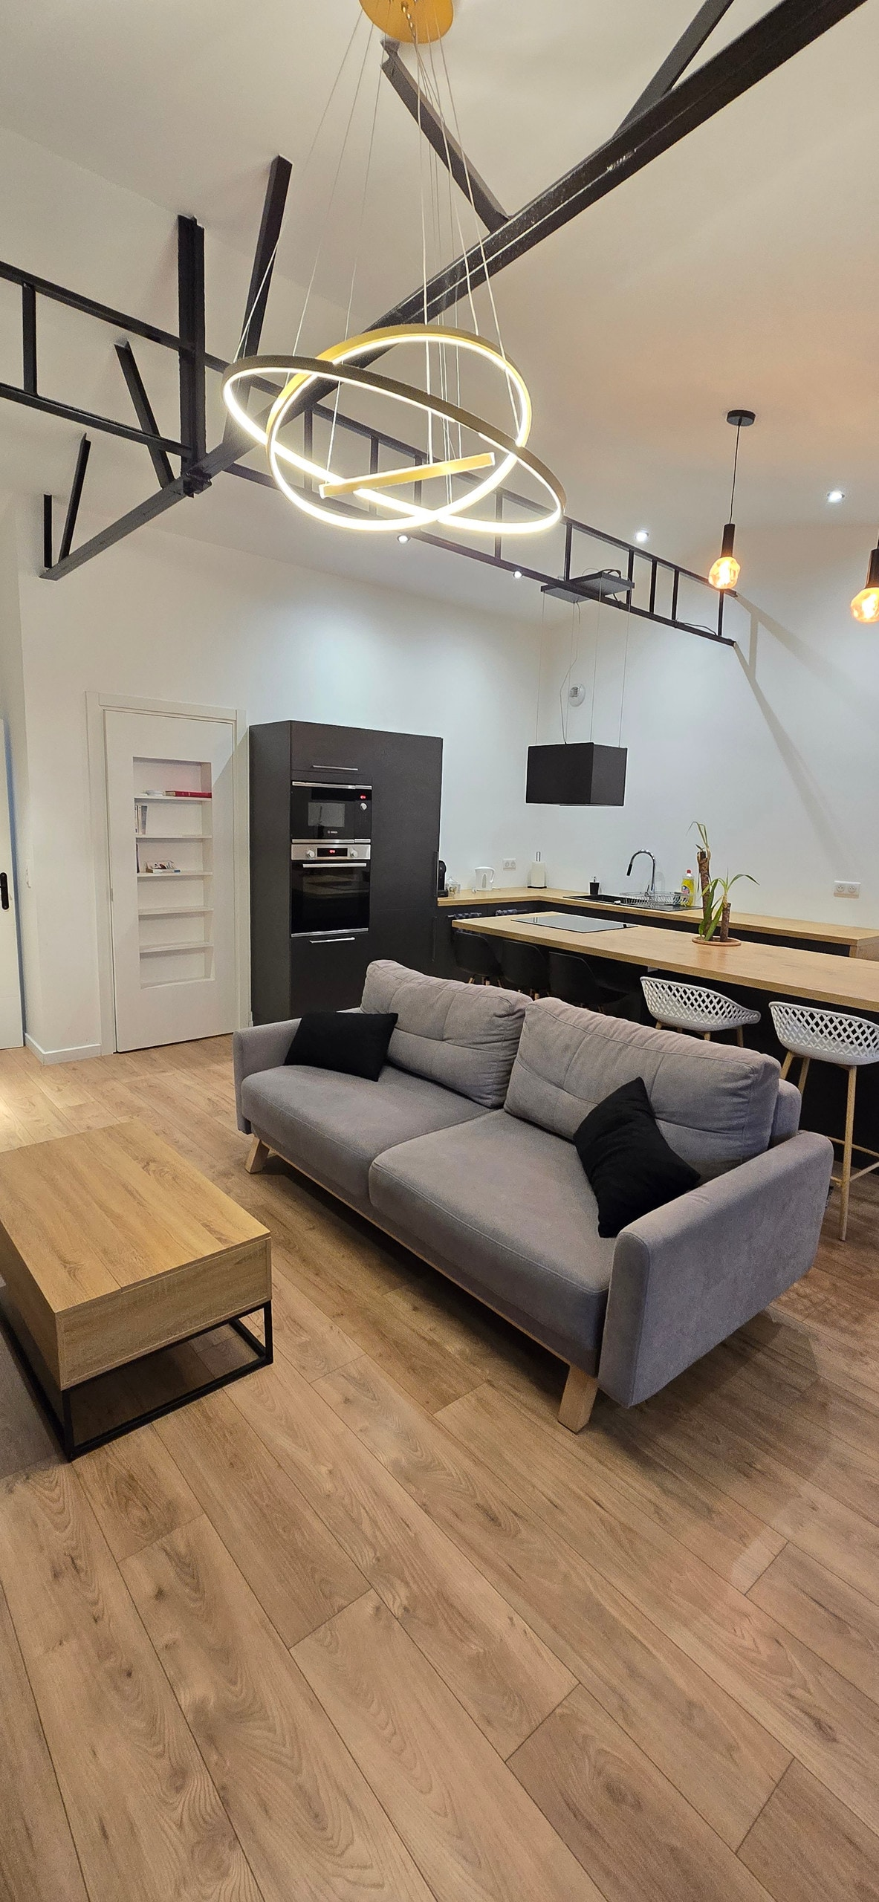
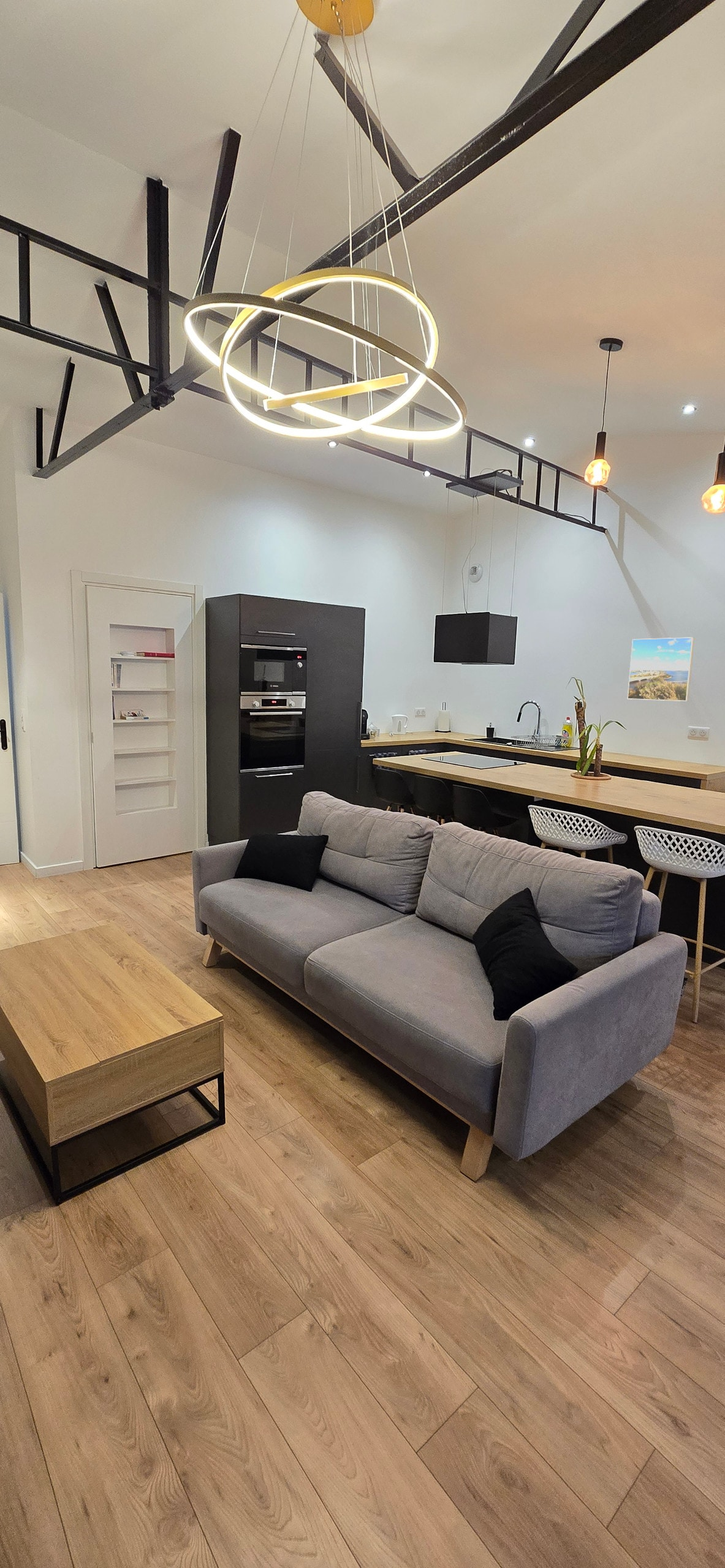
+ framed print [627,636,695,702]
